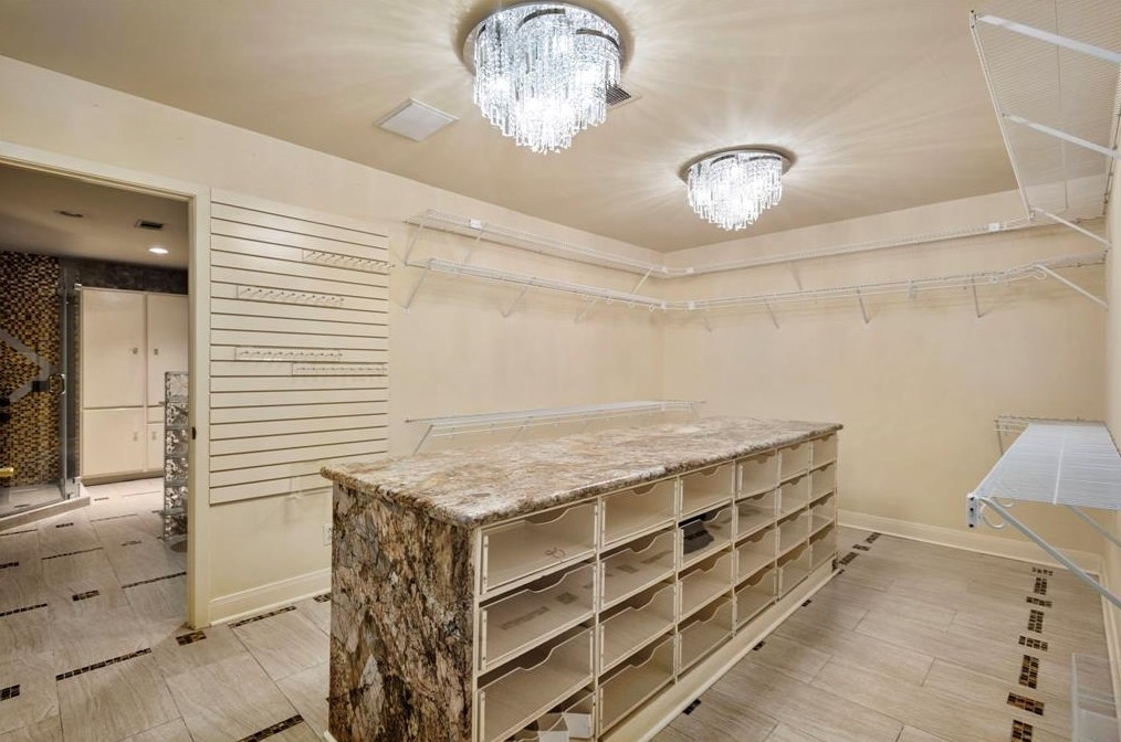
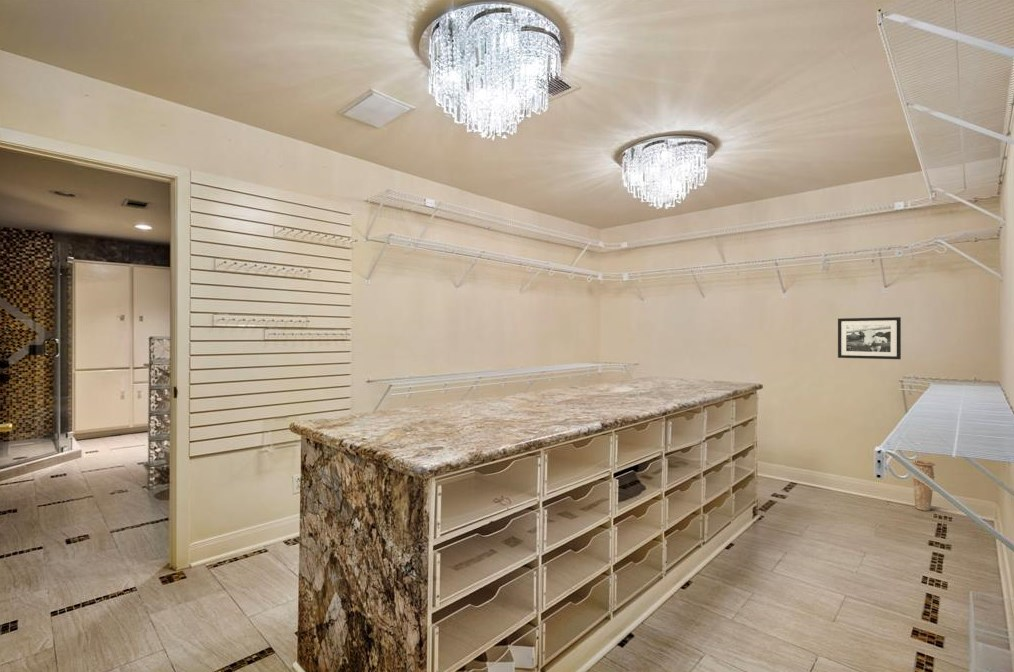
+ vase [911,459,936,512]
+ picture frame [837,316,902,360]
